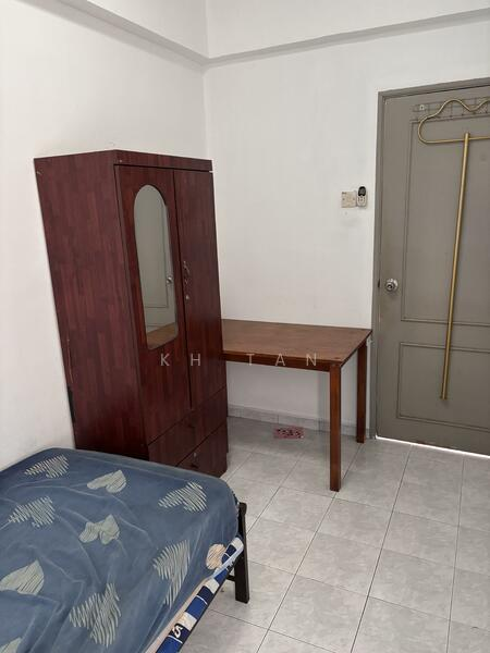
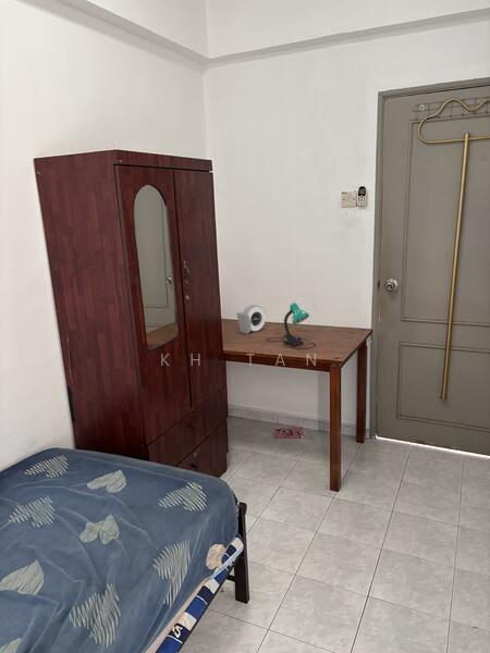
+ desk lamp [266,301,317,350]
+ alarm clock [235,304,267,335]
